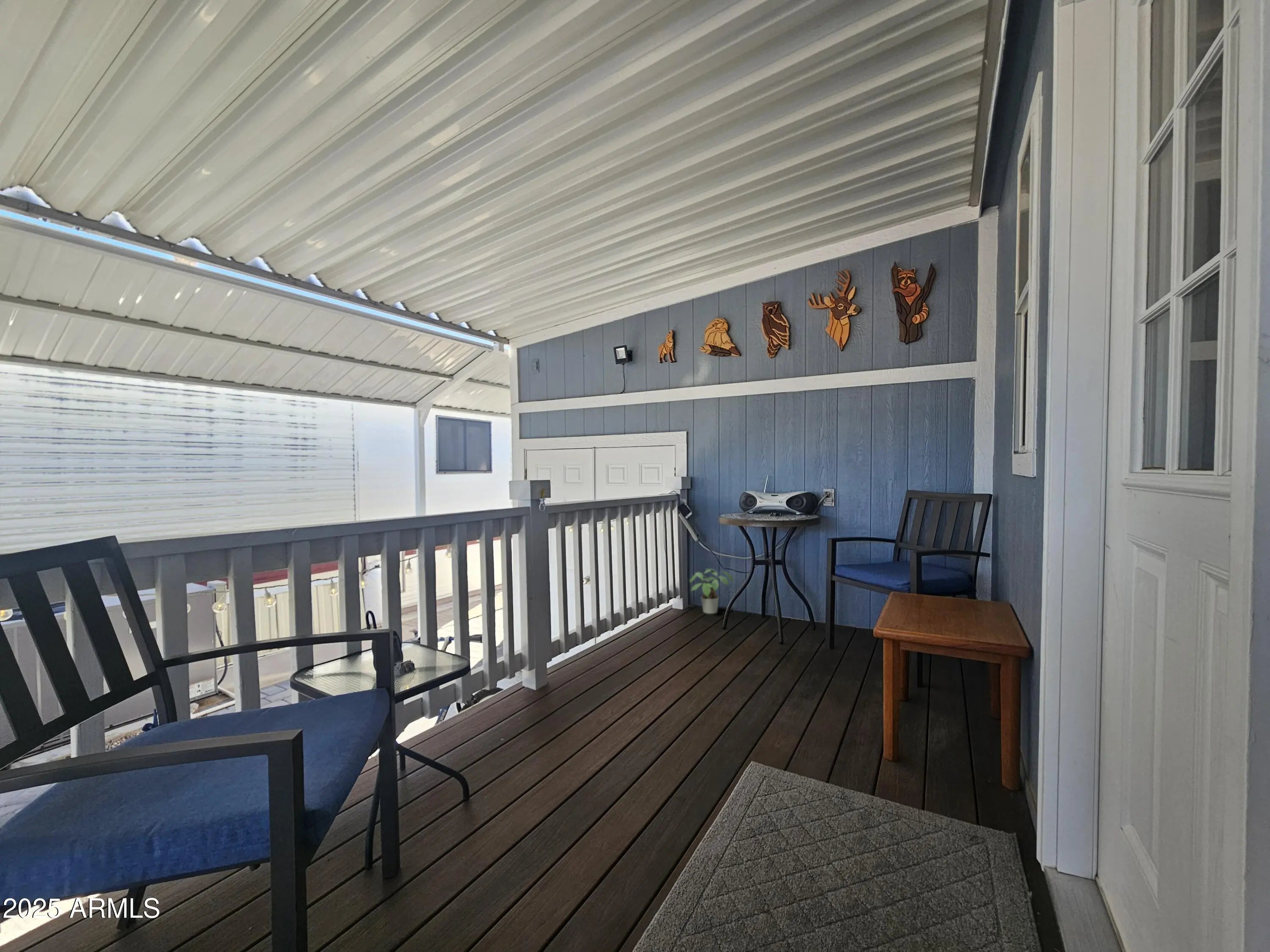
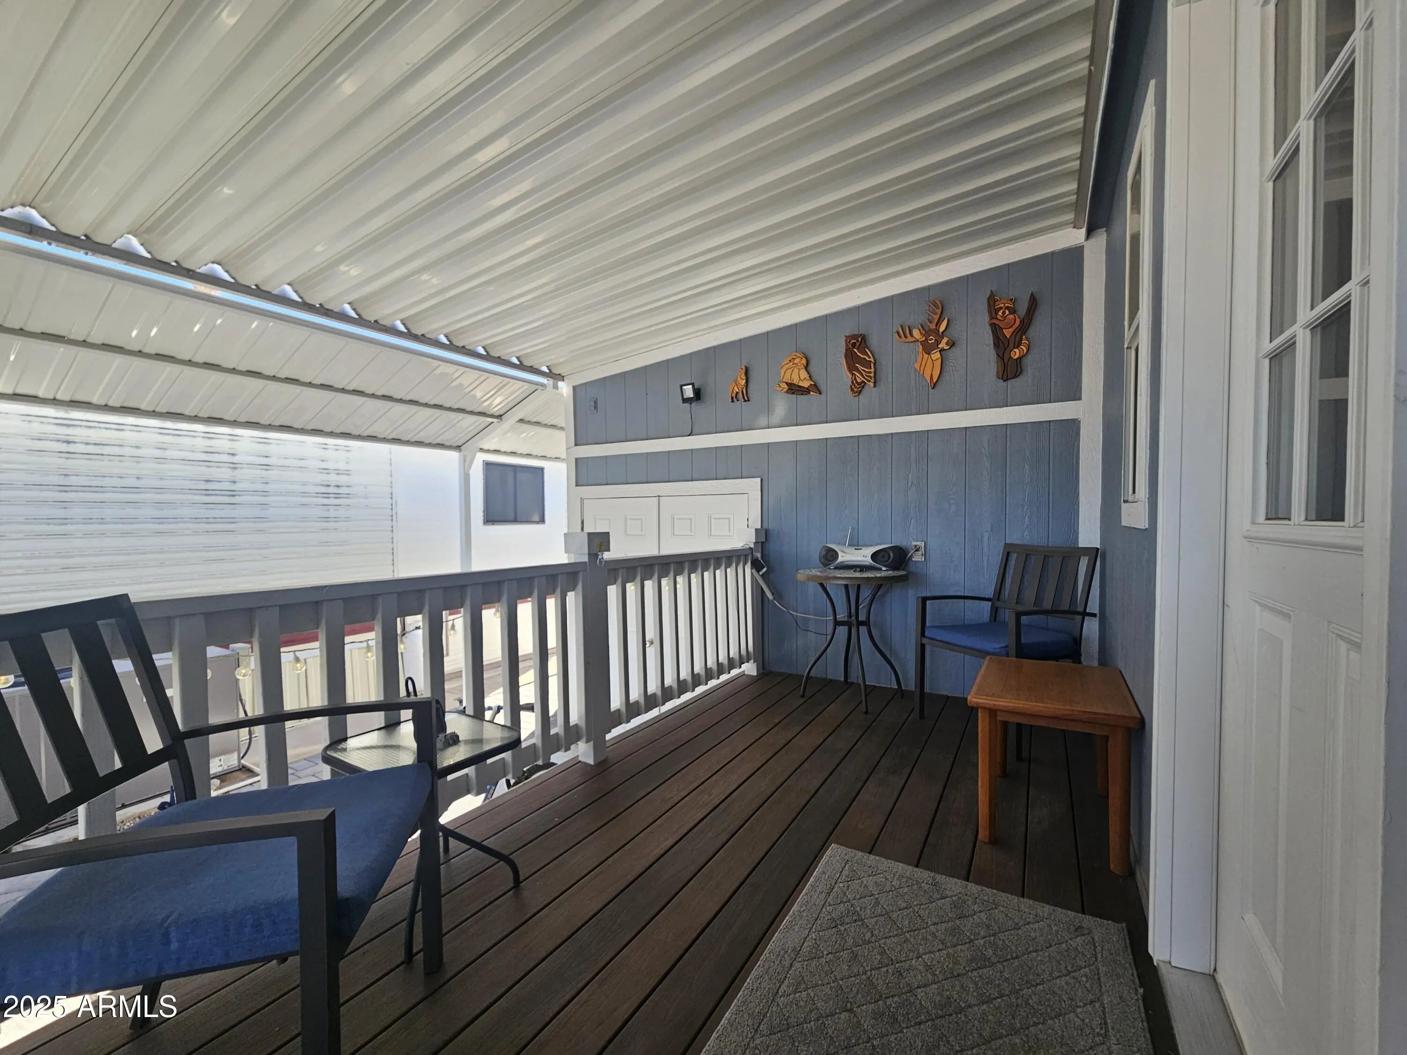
- potted plant [689,568,734,614]
